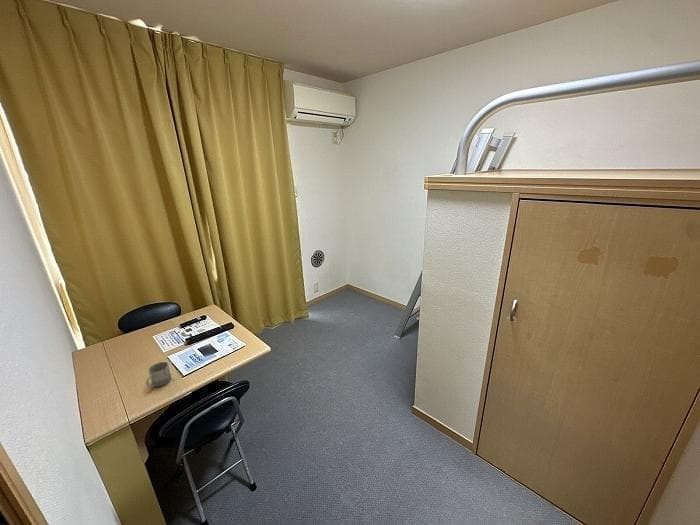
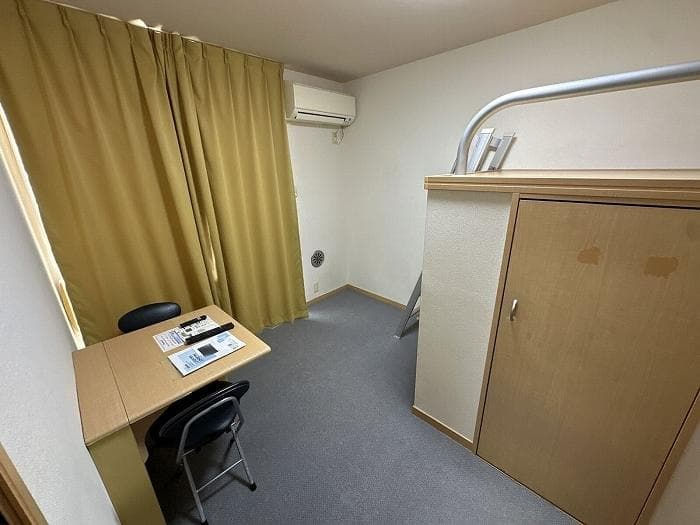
- cup [145,361,172,388]
